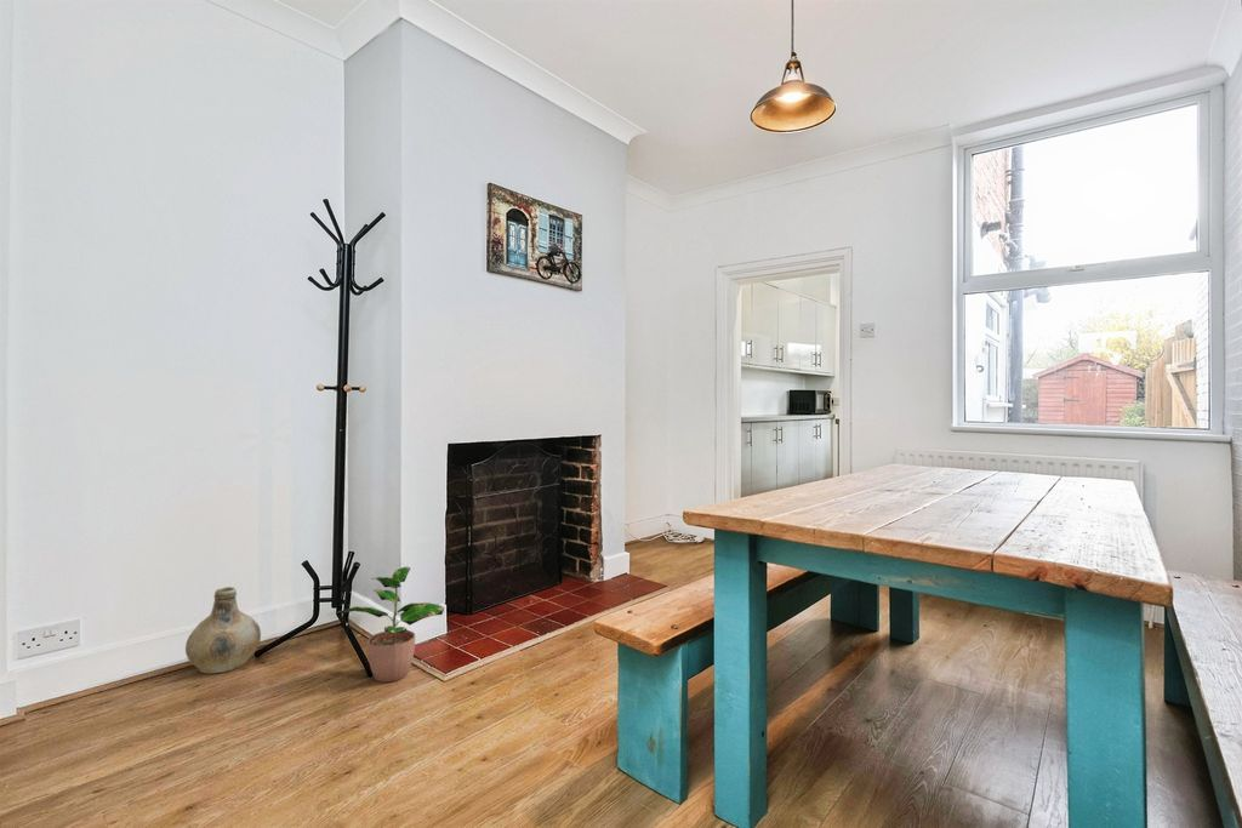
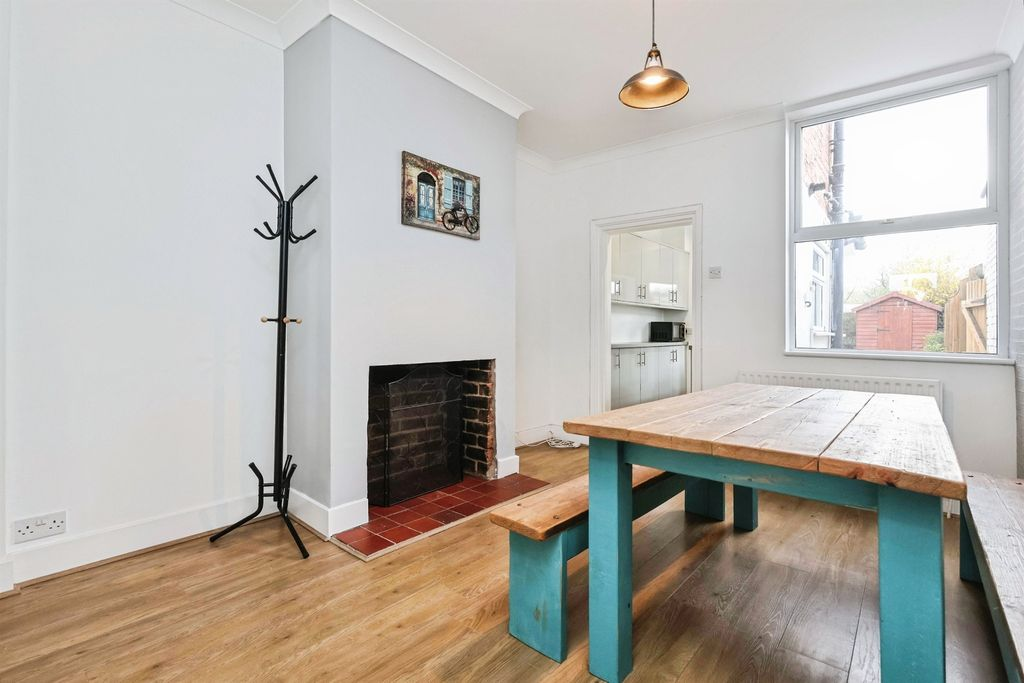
- ceramic jug [184,586,262,674]
- potted plant [336,566,445,683]
